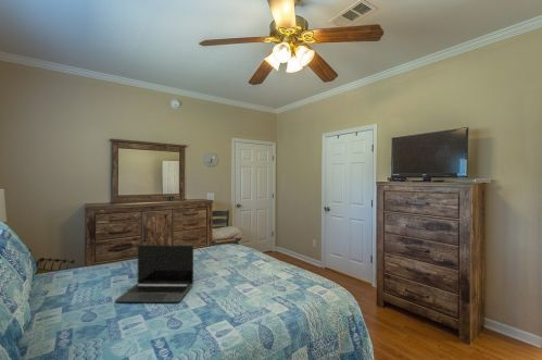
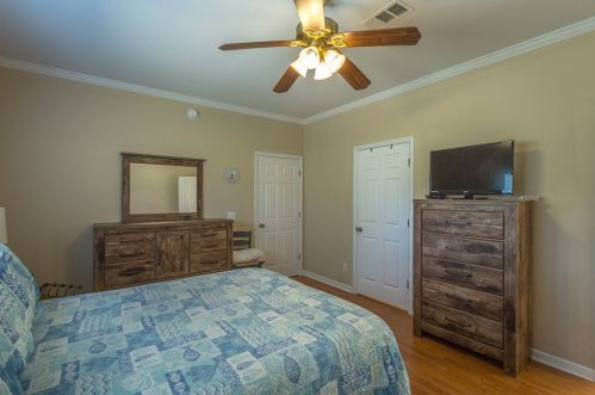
- laptop [114,244,194,303]
